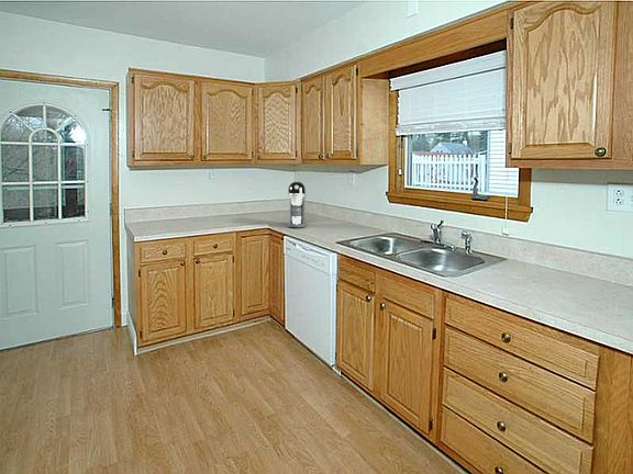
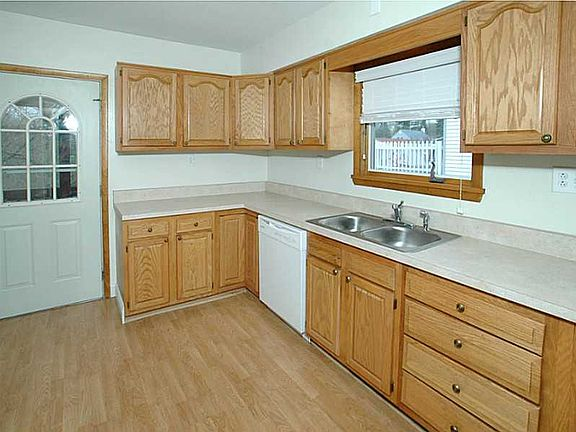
- coffee maker [287,181,308,228]
